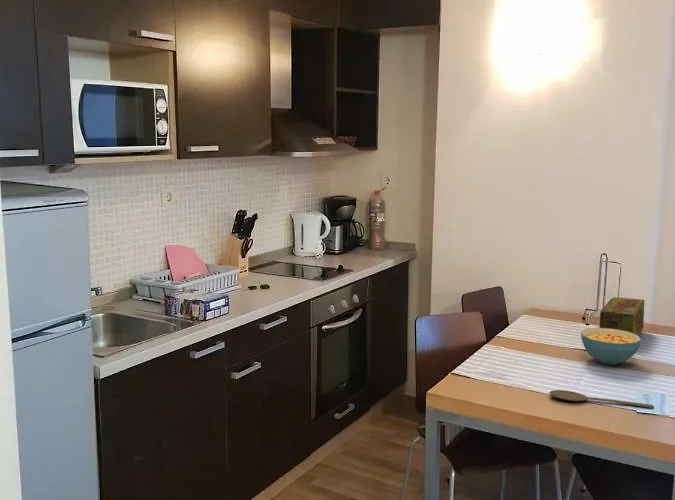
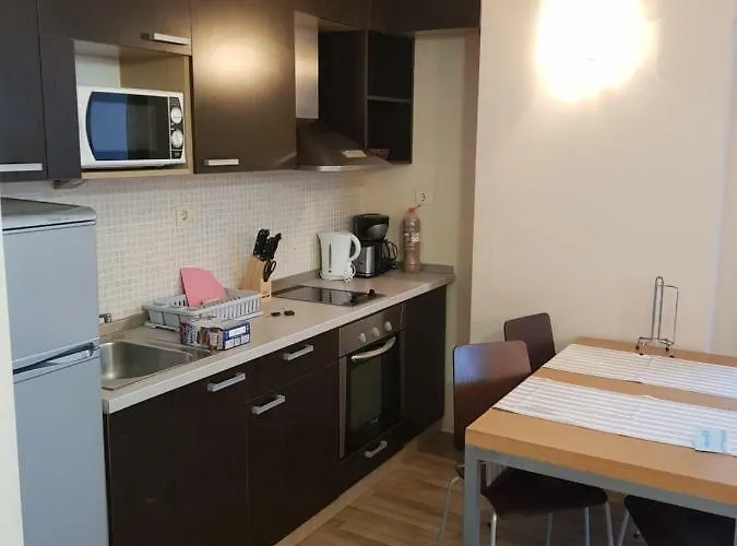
- cereal box [598,296,645,336]
- cereal bowl [580,327,642,366]
- wooden spoon [548,389,655,409]
